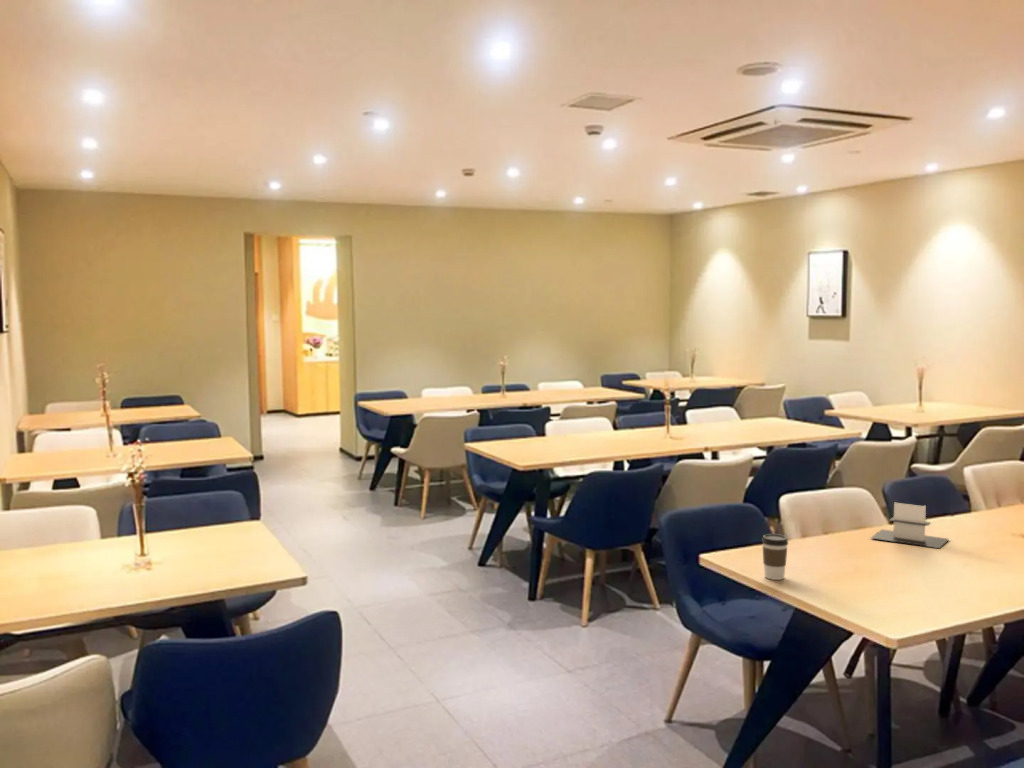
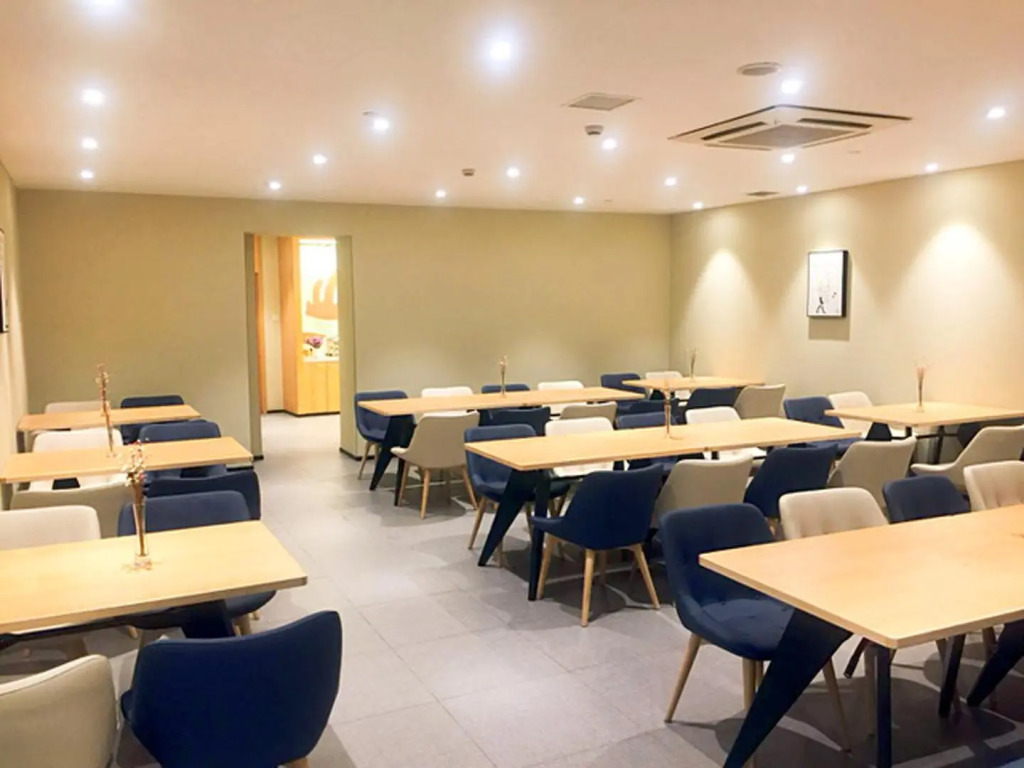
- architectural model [870,502,950,549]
- coffee cup [761,533,789,581]
